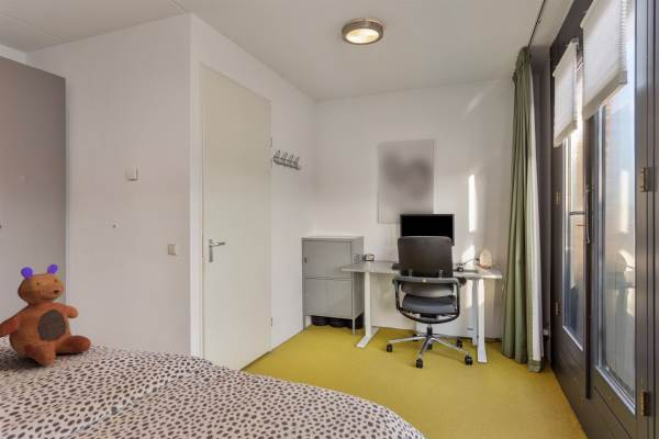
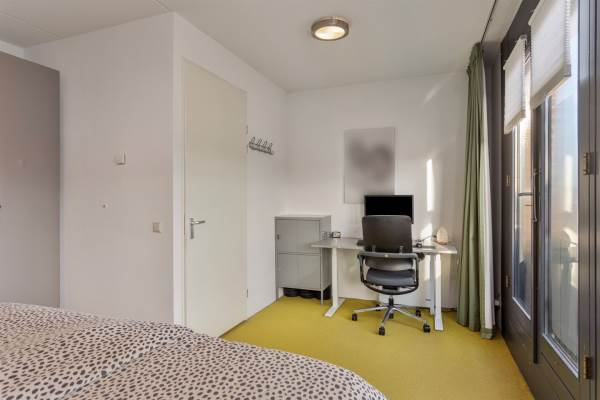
- toy [0,263,92,367]
